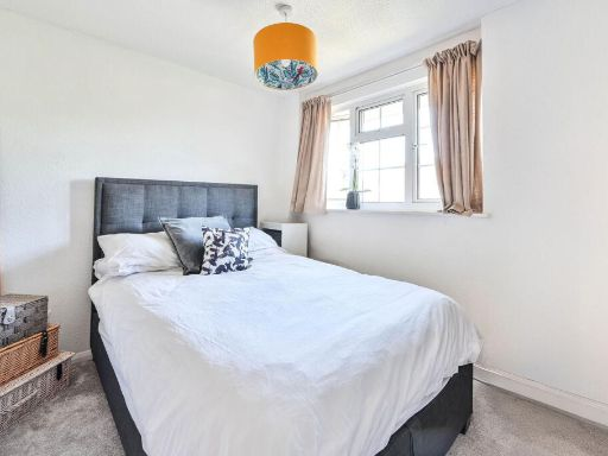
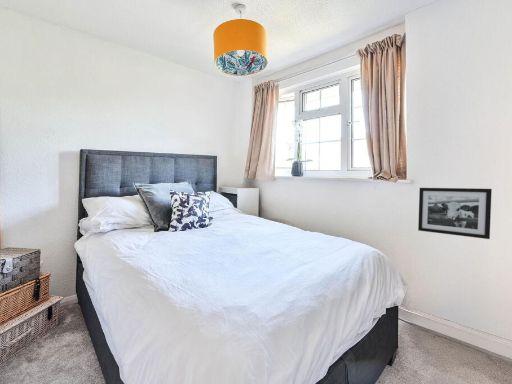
+ picture frame [417,187,493,240]
